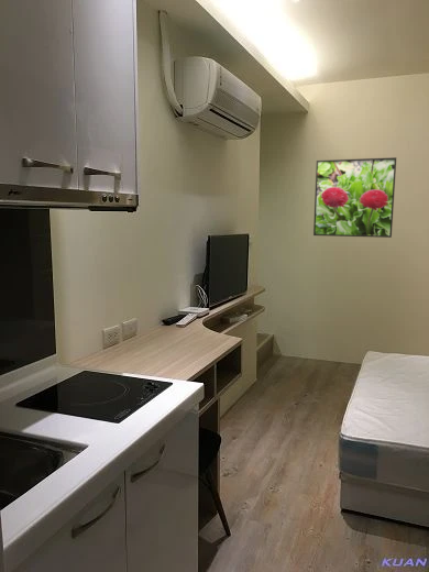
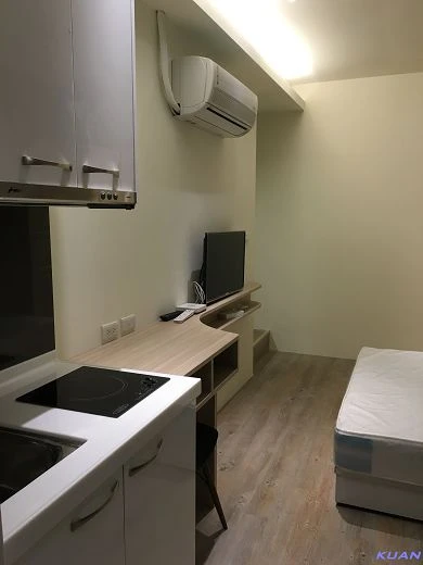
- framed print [312,156,397,239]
